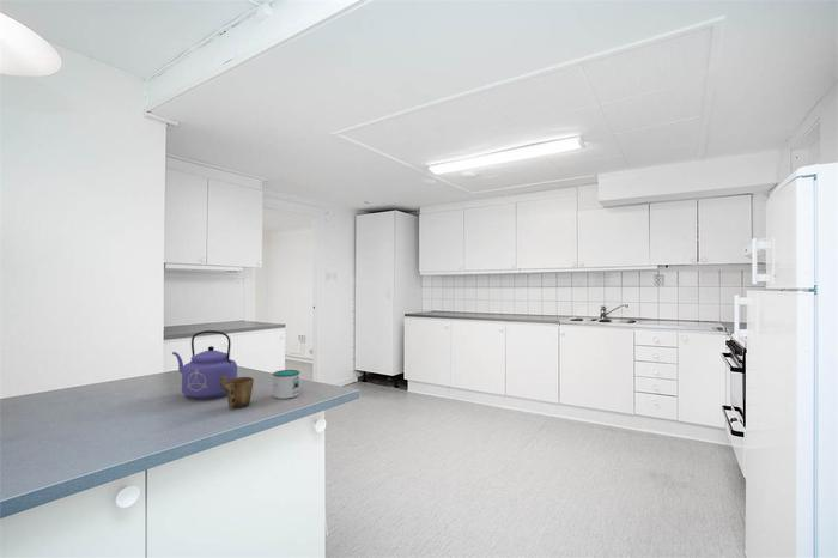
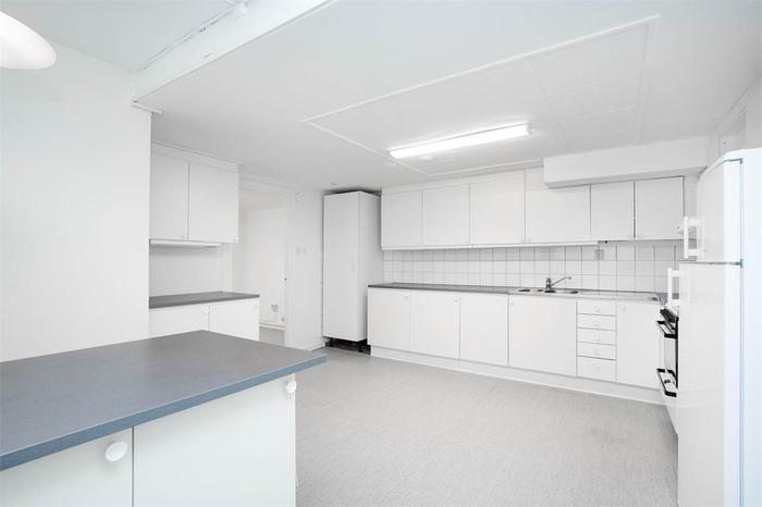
- mug [220,376,255,411]
- kettle [171,329,238,400]
- mug [272,369,302,400]
